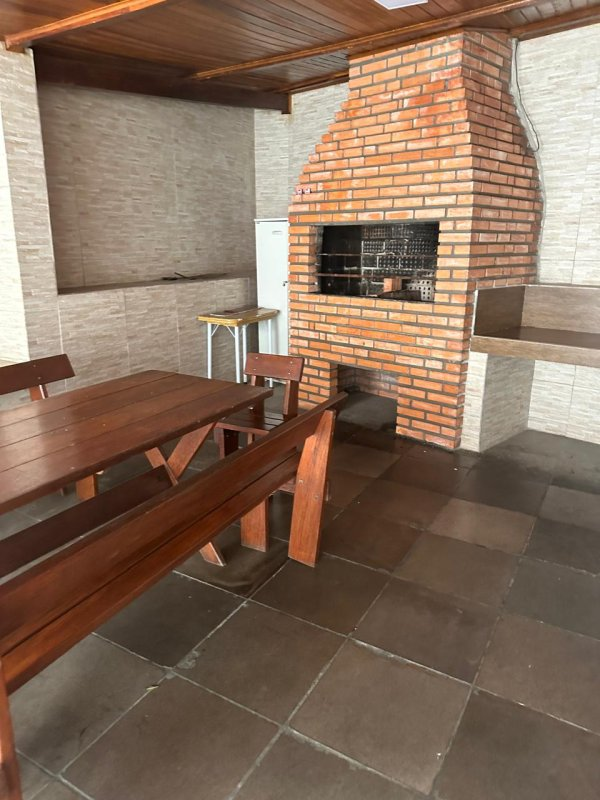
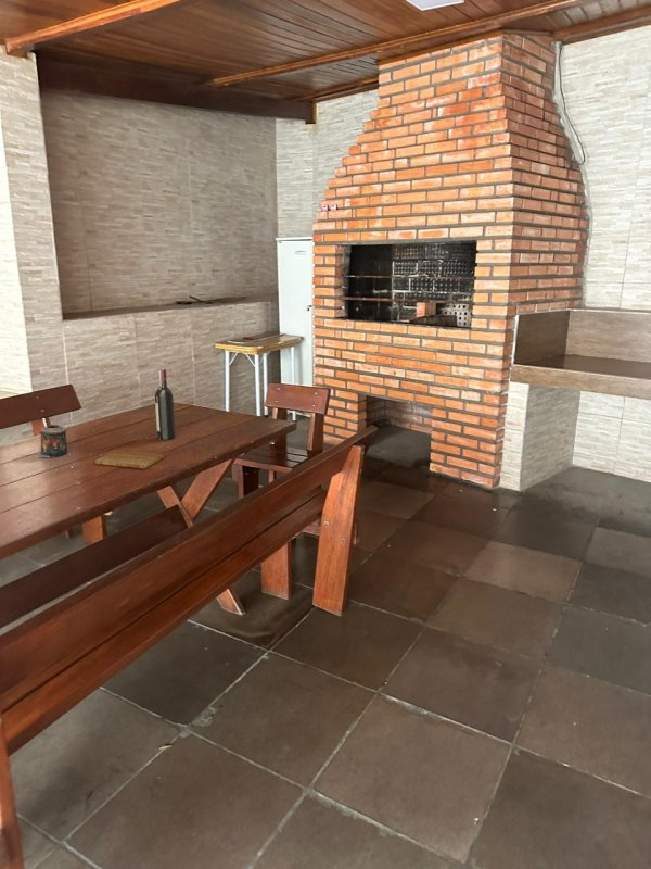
+ cutting board [94,449,166,469]
+ candle [37,424,68,459]
+ wine bottle [154,368,176,441]
